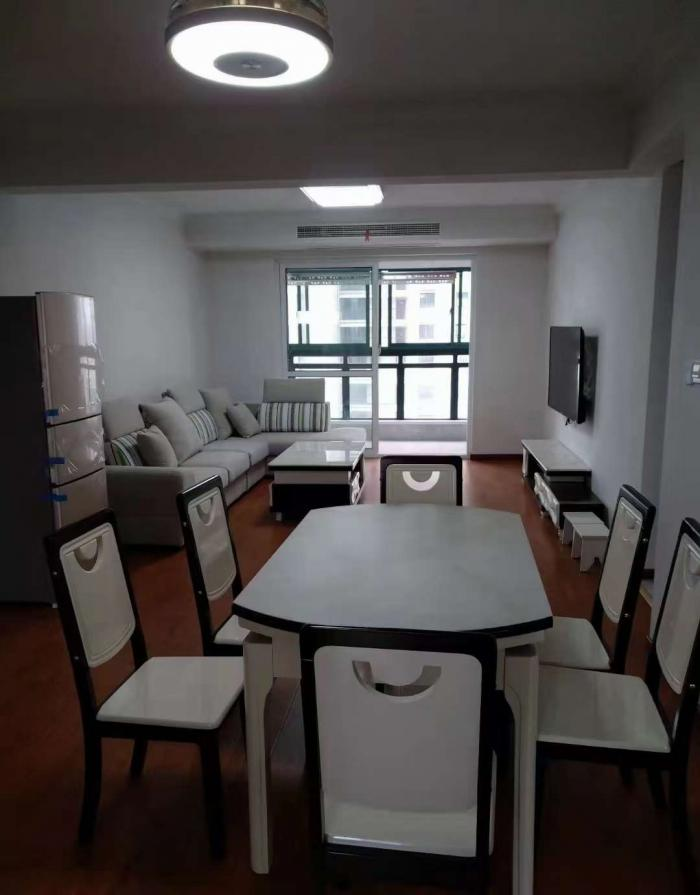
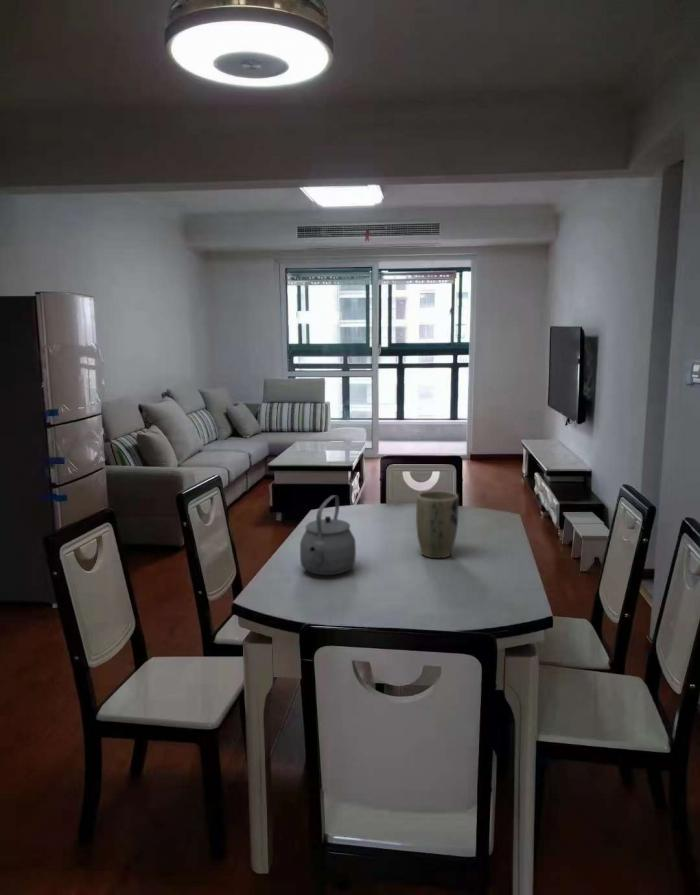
+ plant pot [415,490,460,559]
+ tea kettle [299,494,357,576]
